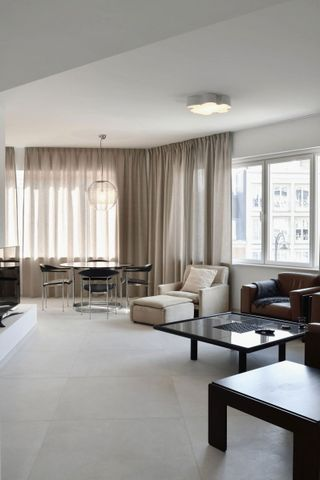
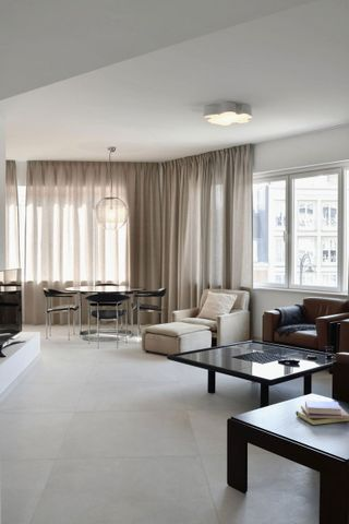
+ book [294,400,349,427]
